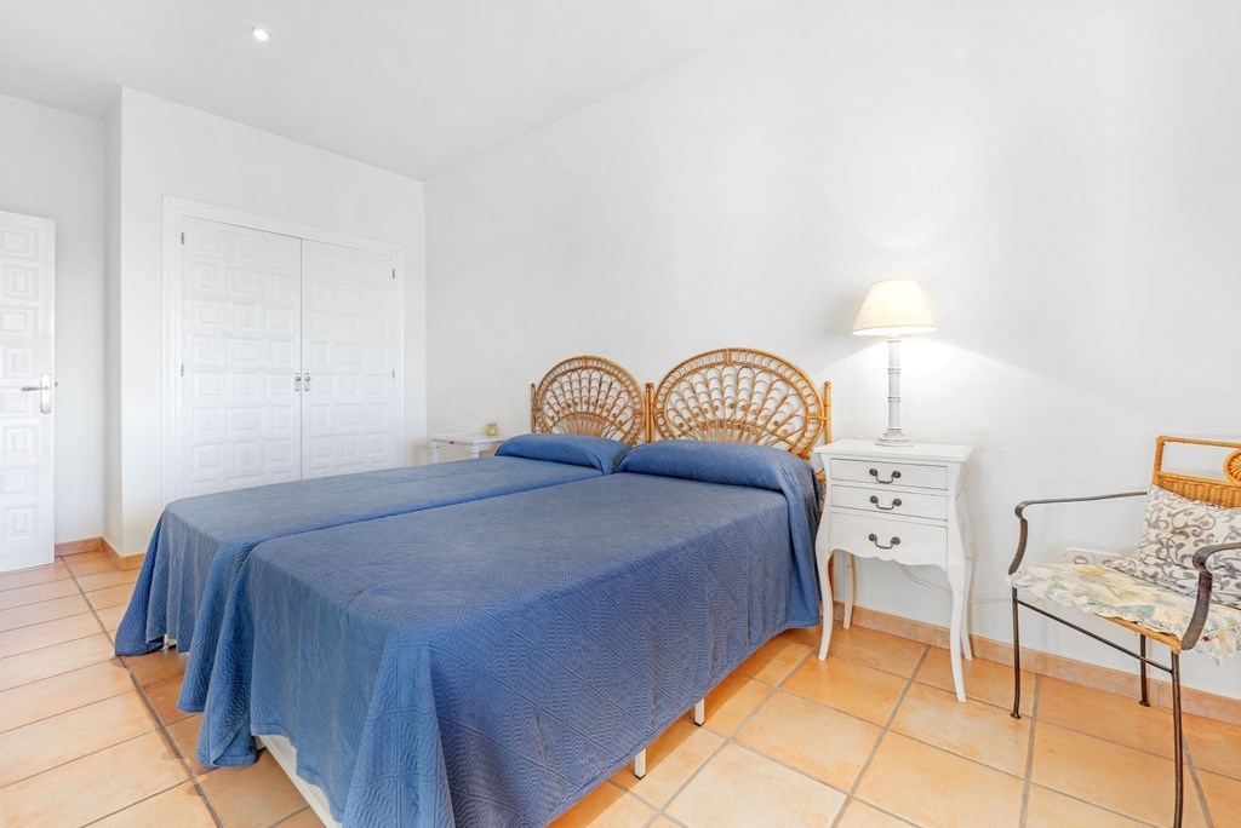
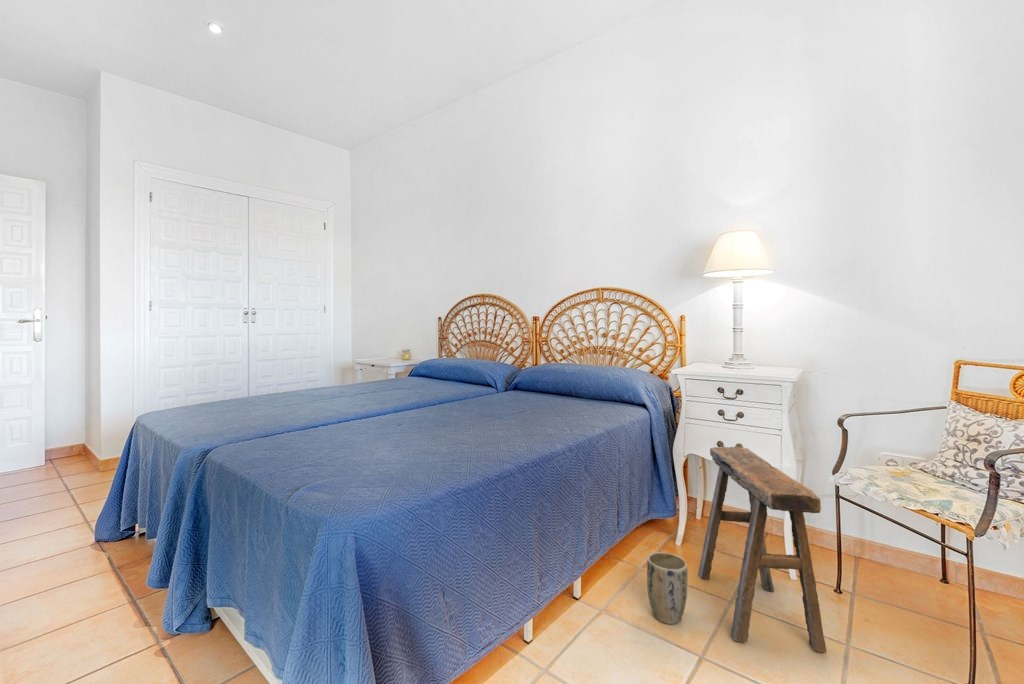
+ plant pot [646,551,689,625]
+ stool [697,446,827,654]
